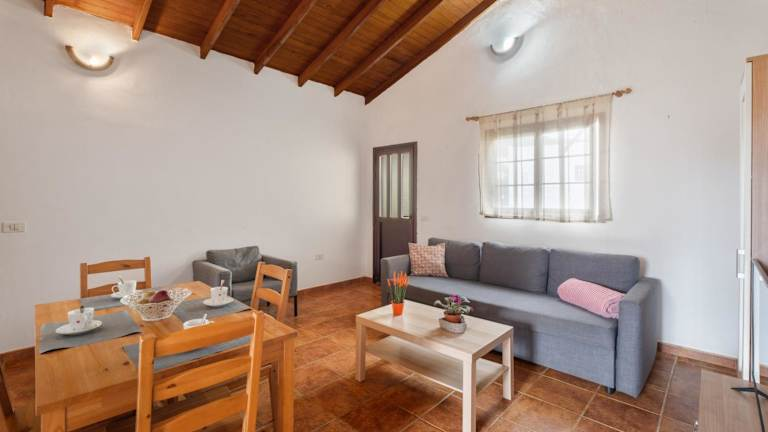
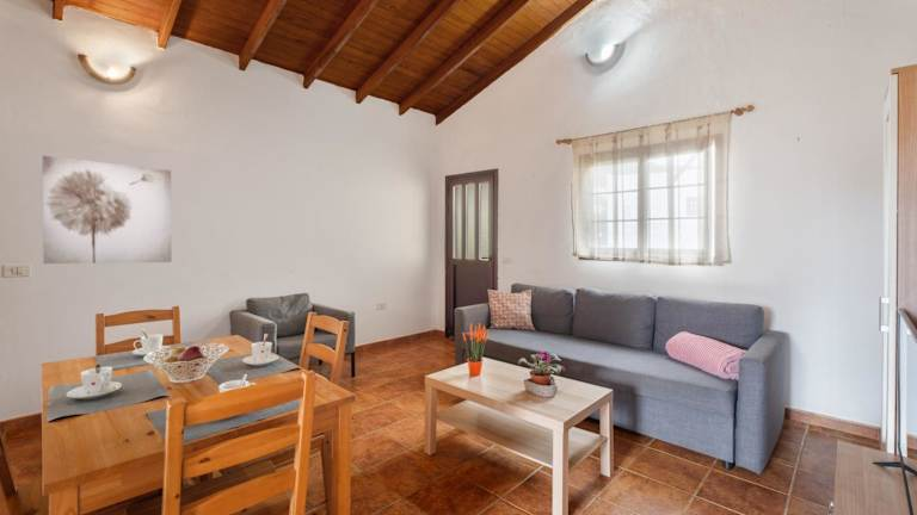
+ wall art [42,155,173,265]
